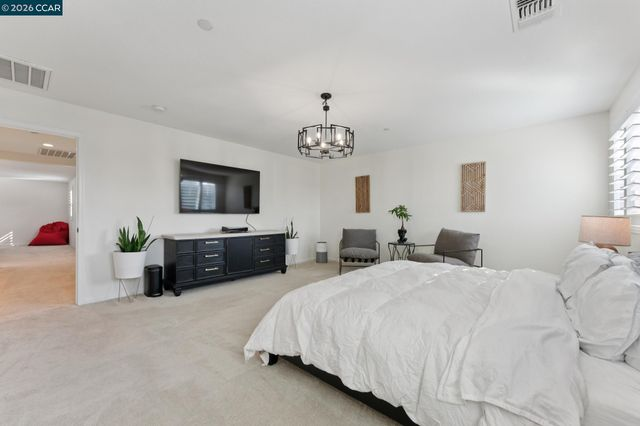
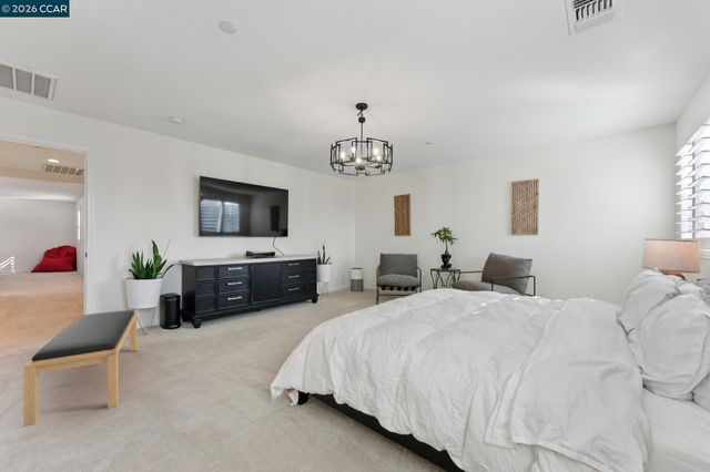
+ bench [22,309,139,428]
